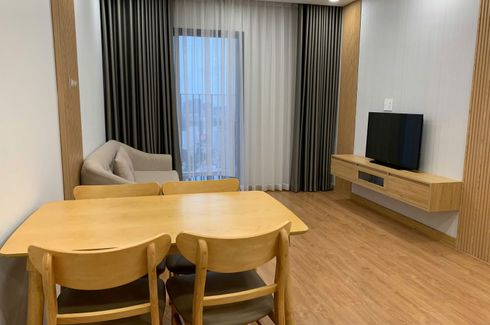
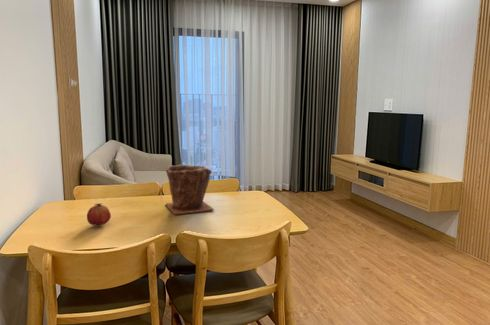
+ plant pot [164,163,215,216]
+ fruit [86,202,112,226]
